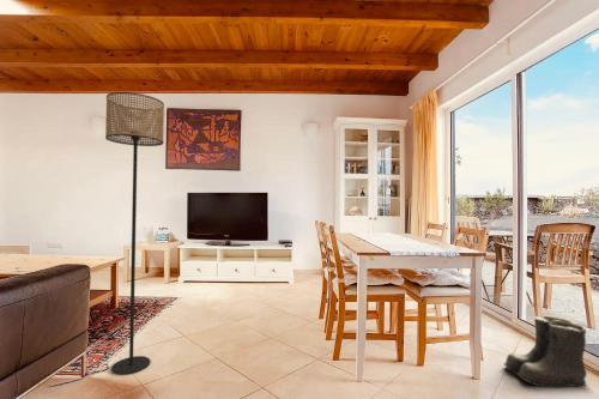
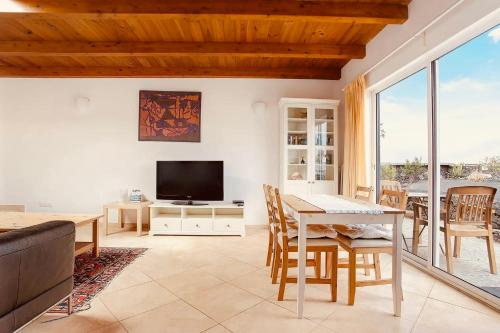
- floor lamp [104,91,165,376]
- boots [503,315,589,389]
